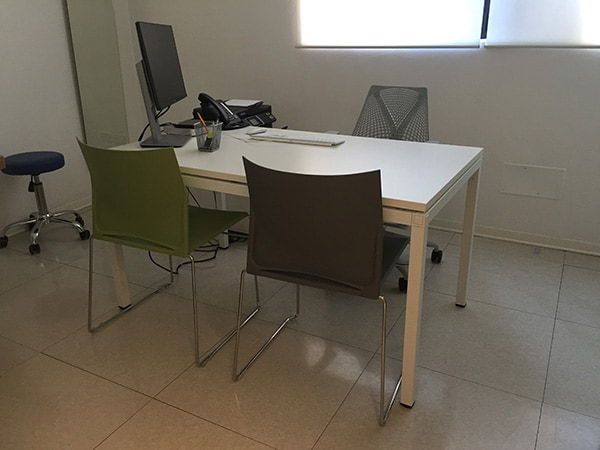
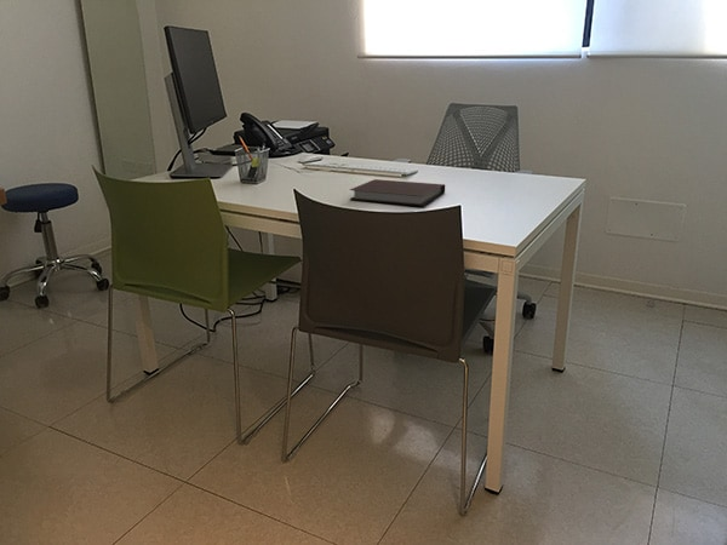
+ notebook [349,178,446,207]
